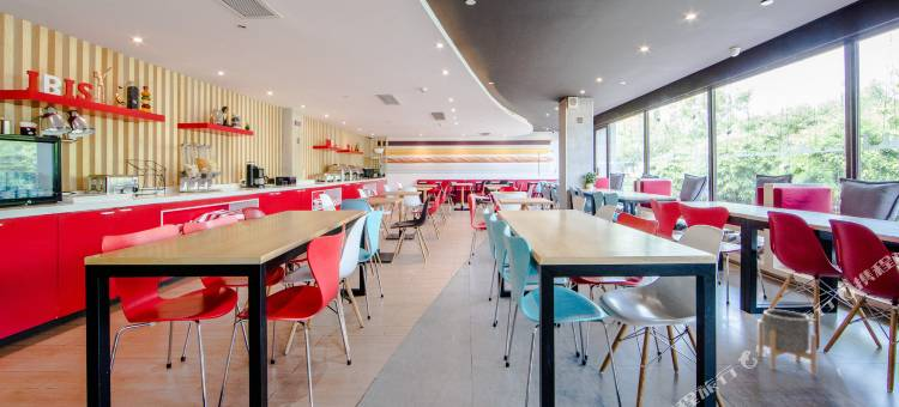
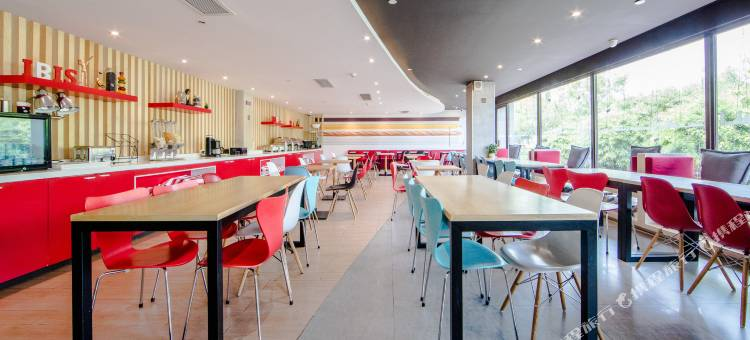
- planter [758,309,817,376]
